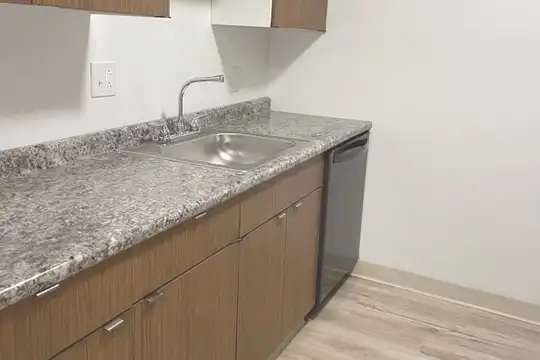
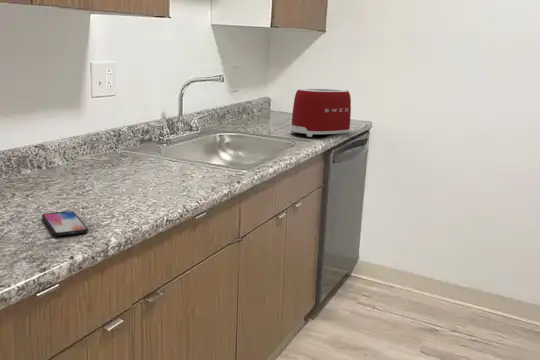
+ toaster [290,88,352,138]
+ smartphone [41,210,89,237]
